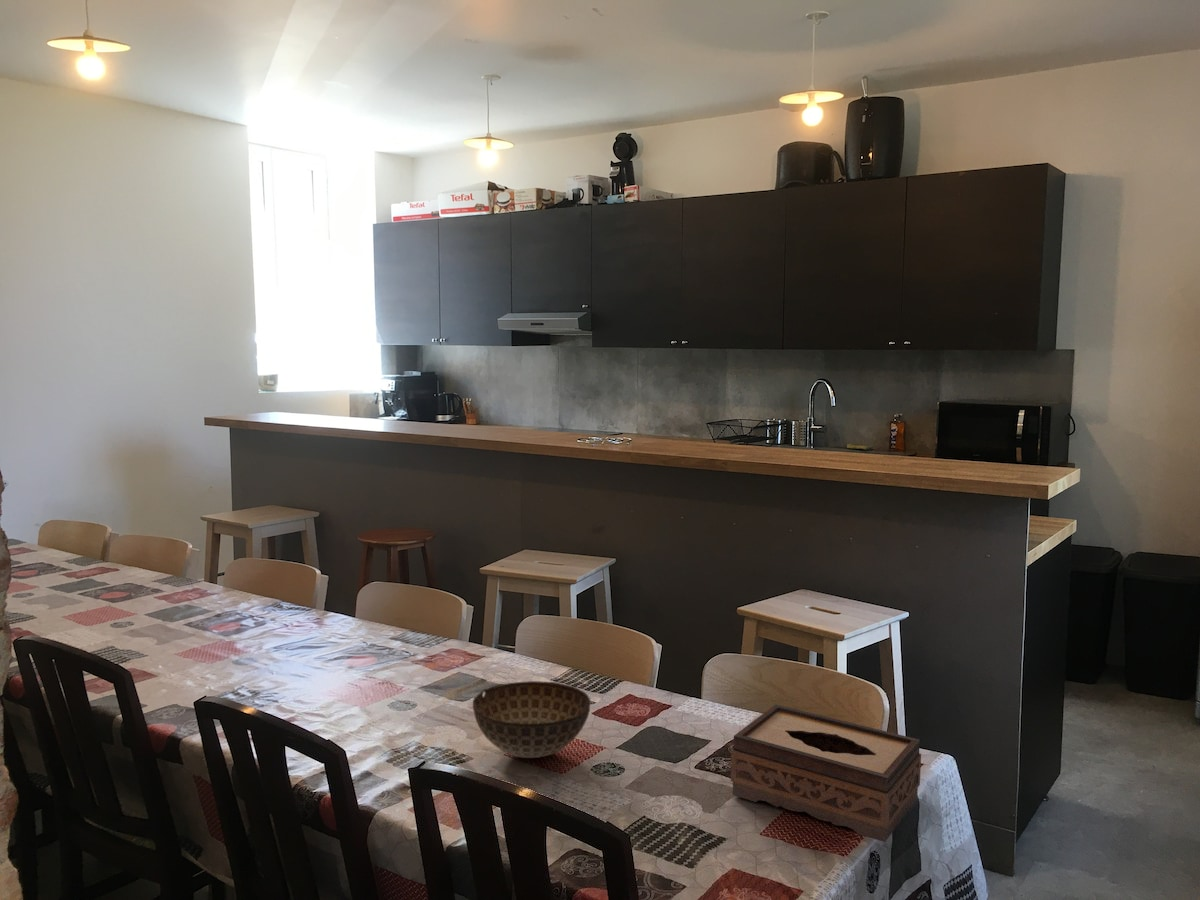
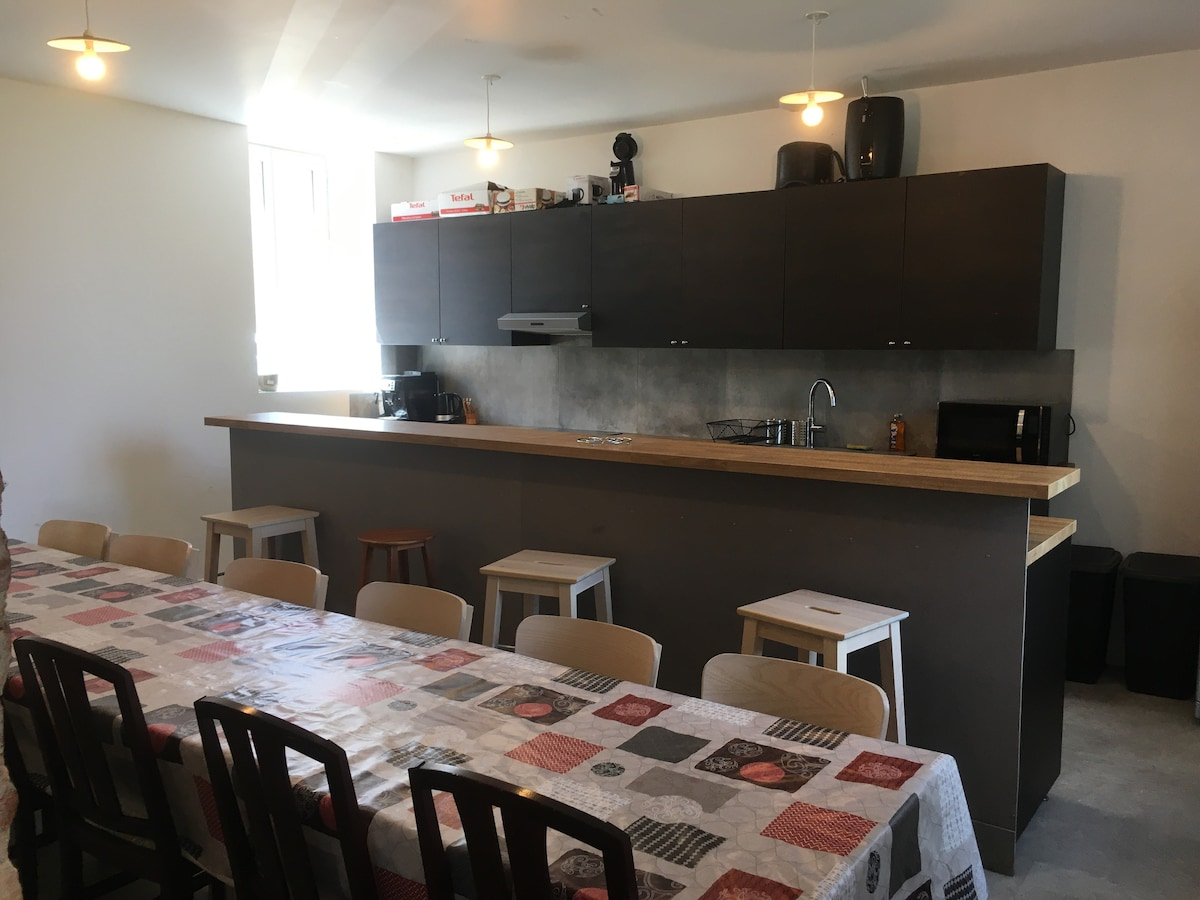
- bowl [472,680,592,759]
- tissue box [730,703,922,843]
